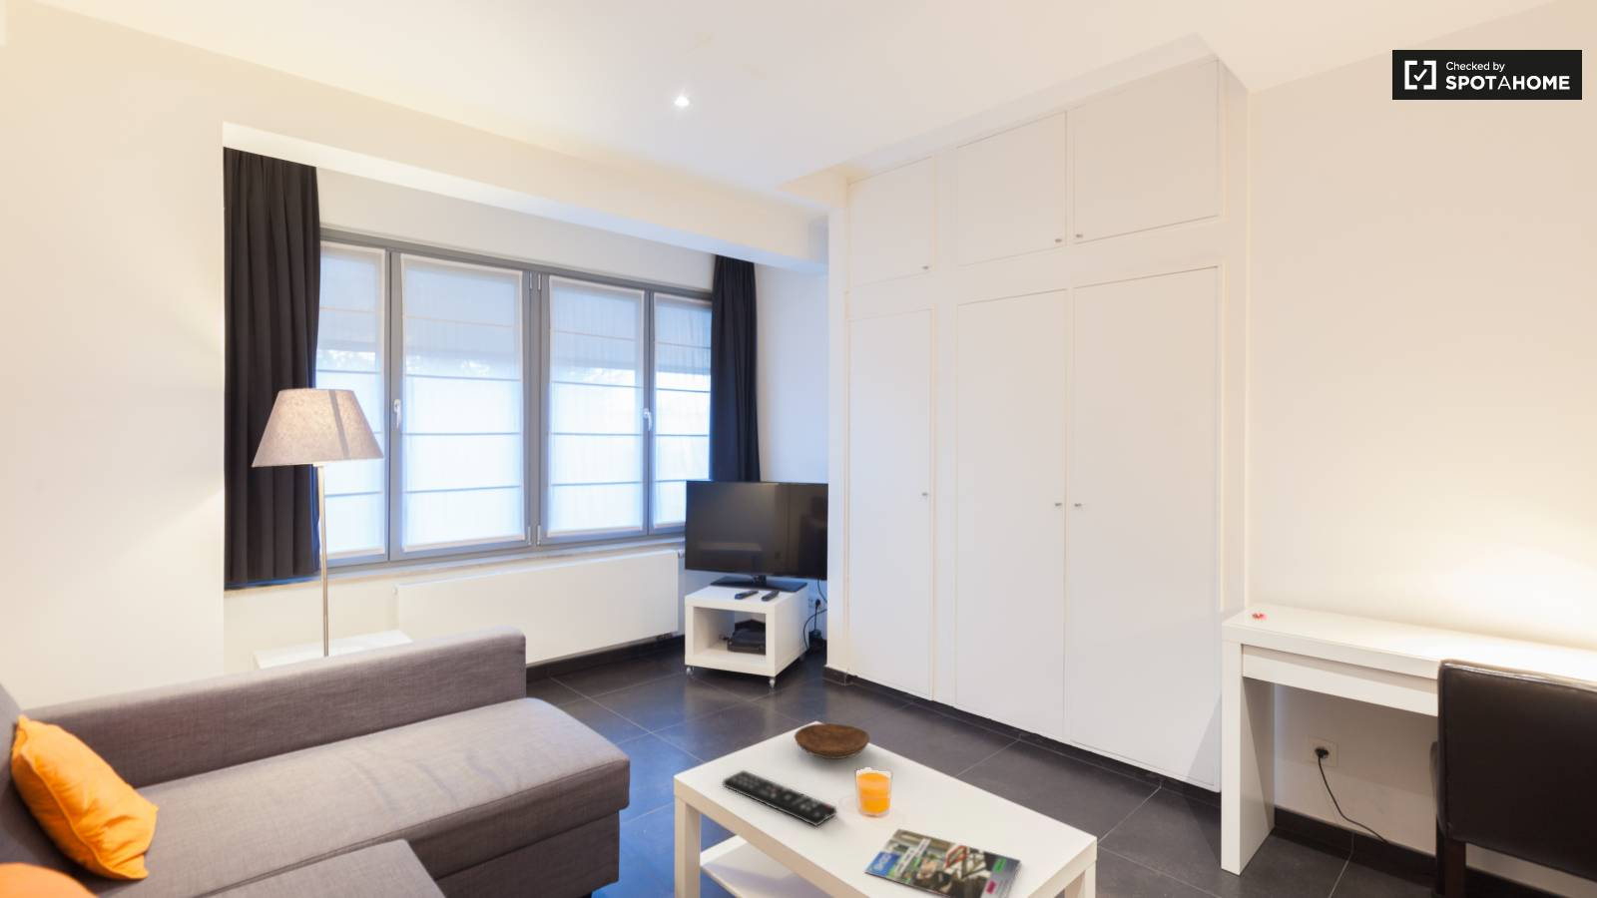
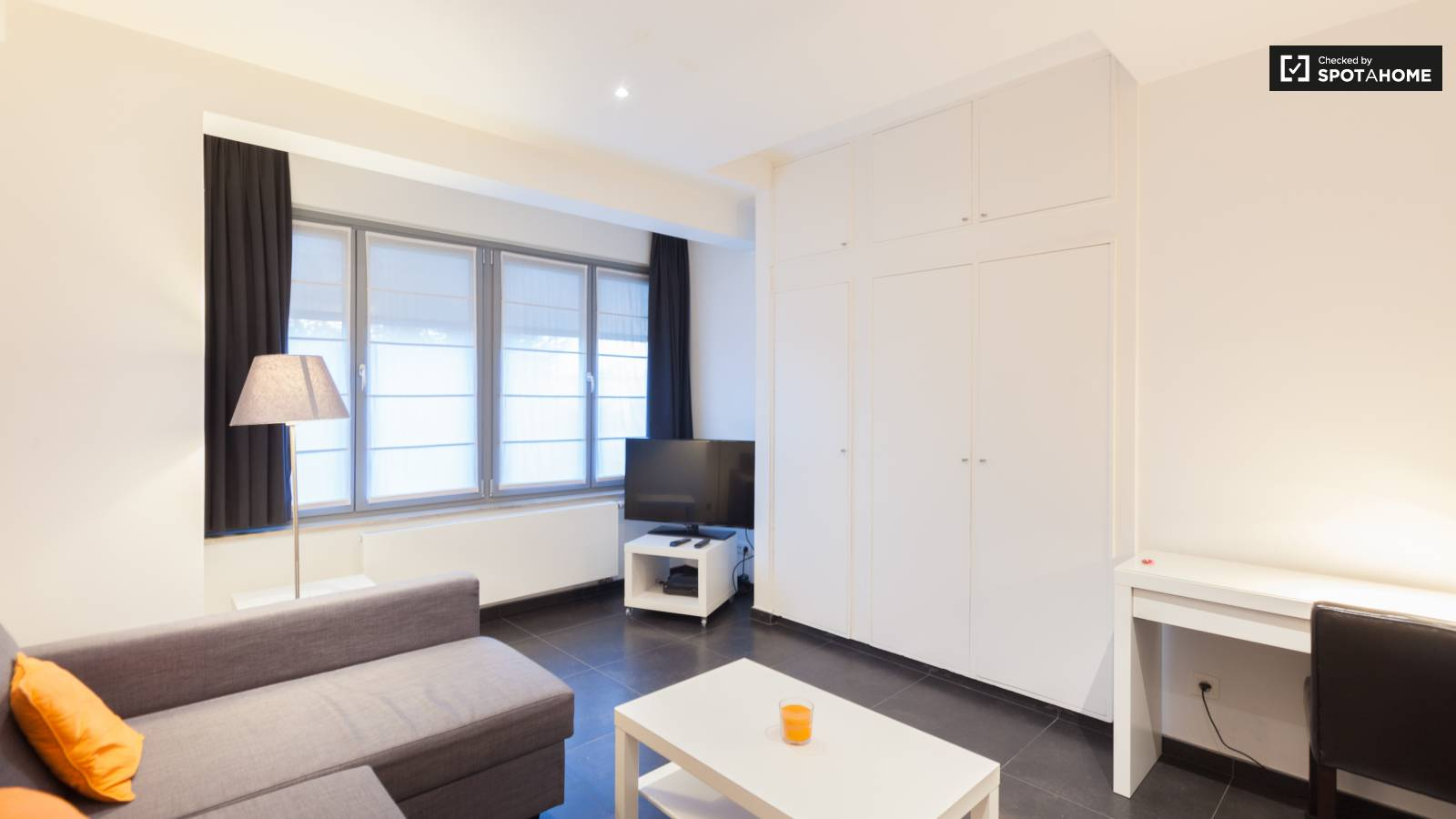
- remote control [722,770,837,827]
- bowl [793,723,871,760]
- magazine [863,827,1022,898]
